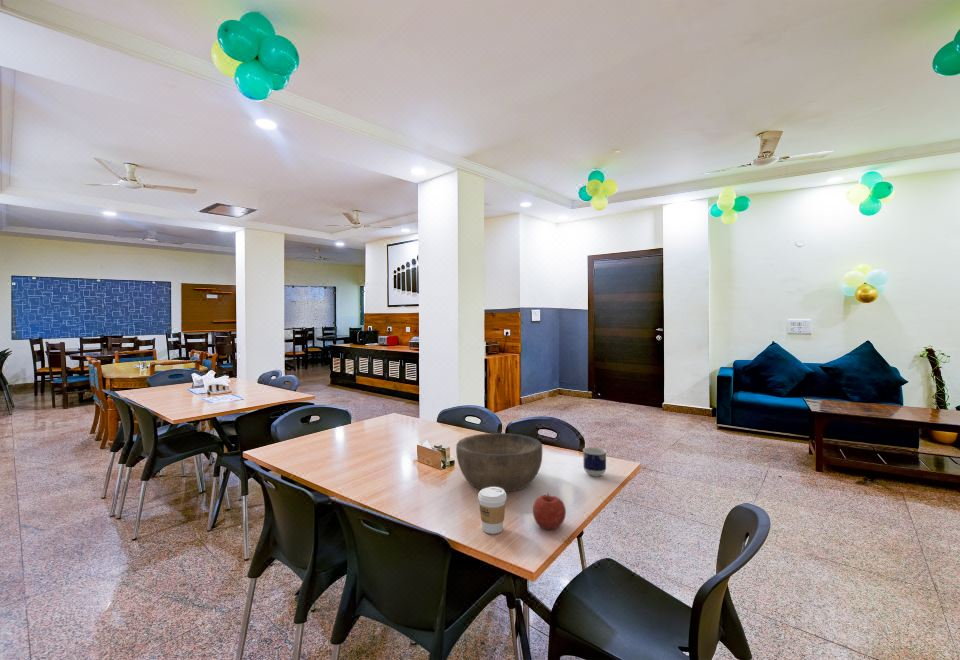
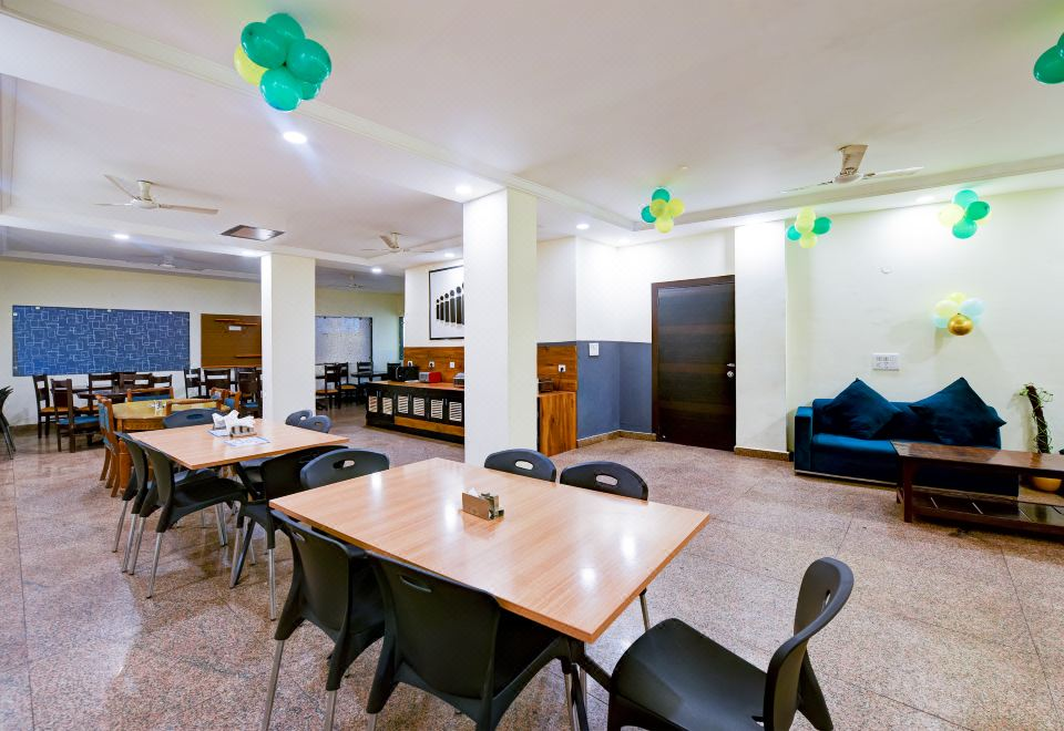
- bowl [455,432,543,493]
- coffee cup [477,487,507,535]
- fruit [532,492,567,530]
- cup [582,446,608,477]
